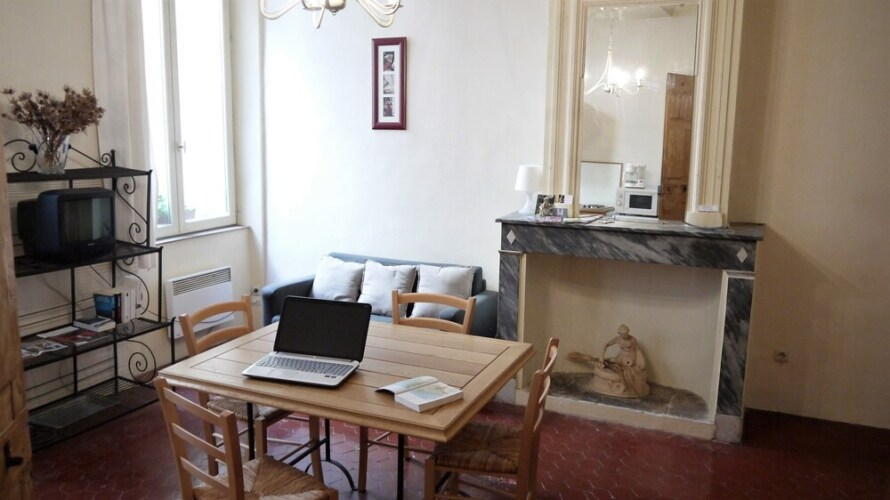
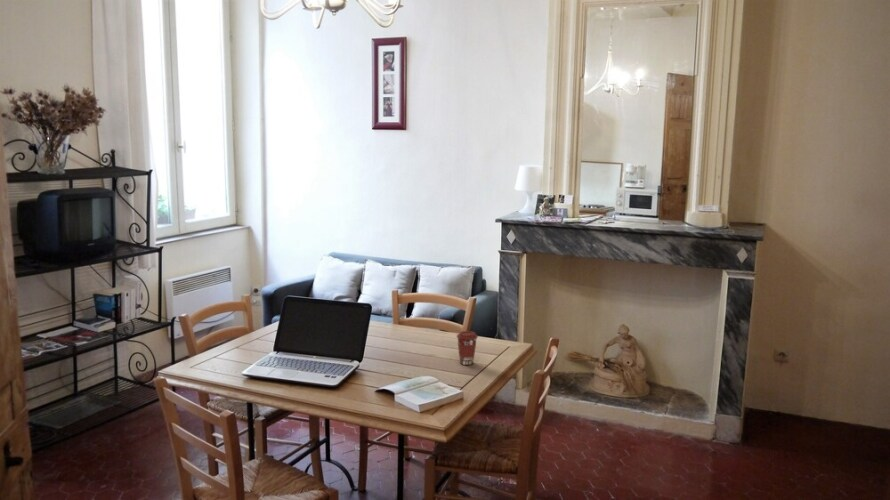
+ coffee cup [455,330,479,366]
